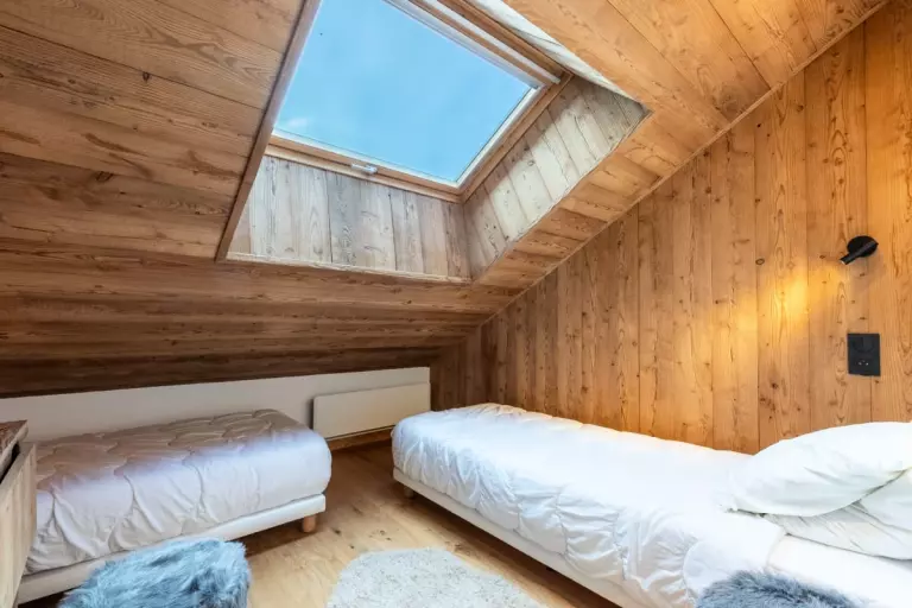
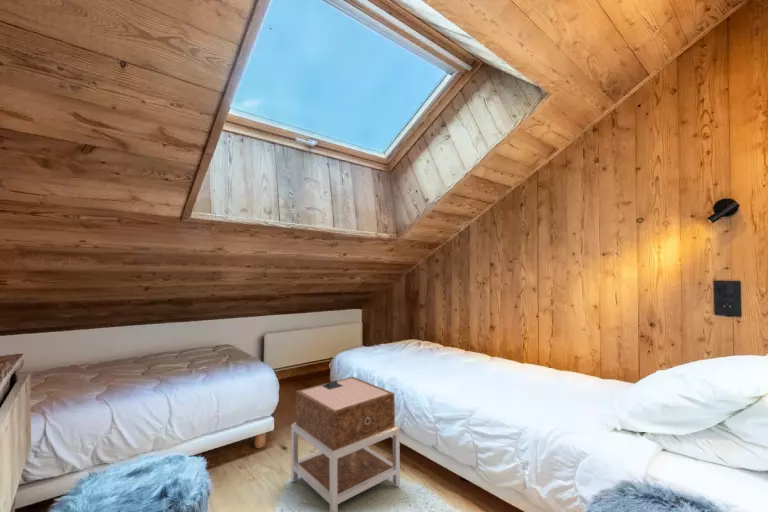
+ nightstand [290,376,401,512]
